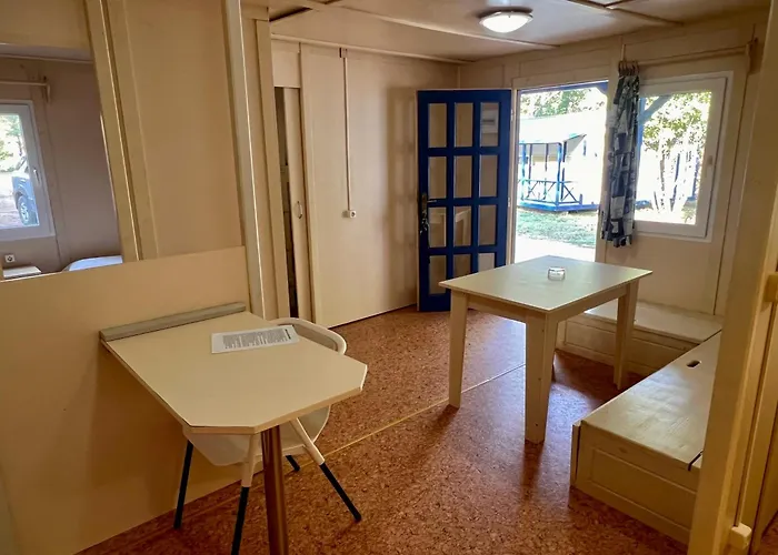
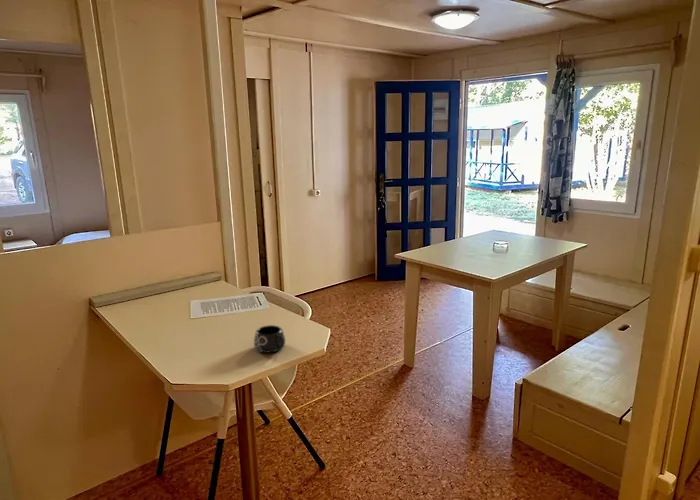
+ mug [253,324,286,354]
